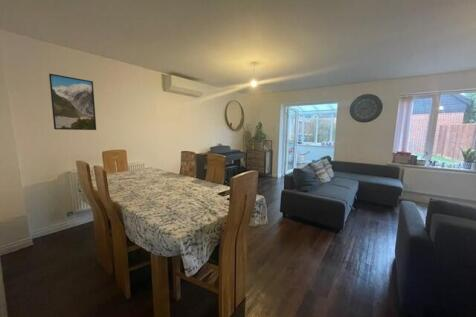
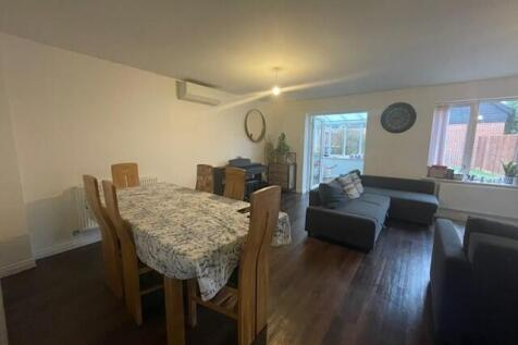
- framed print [48,73,97,131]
